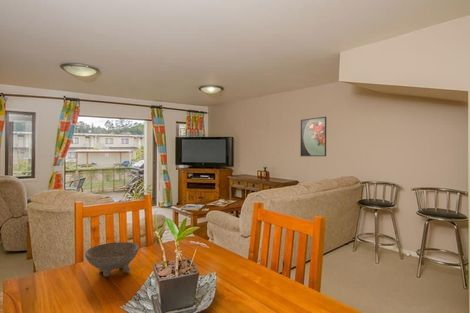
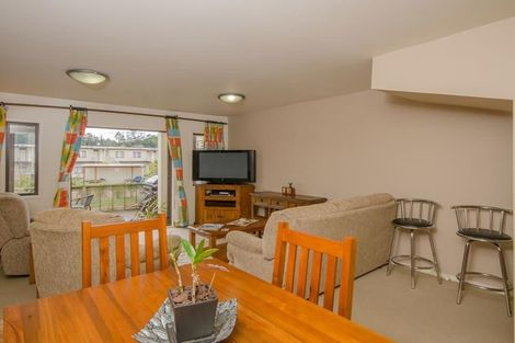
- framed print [300,116,327,157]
- bowl [84,241,140,278]
